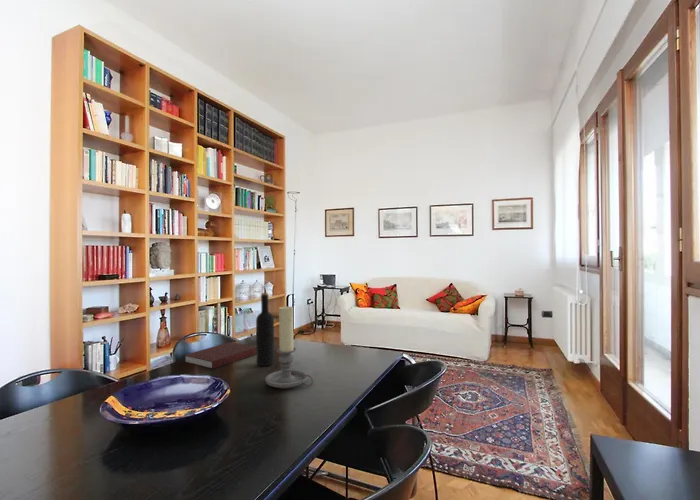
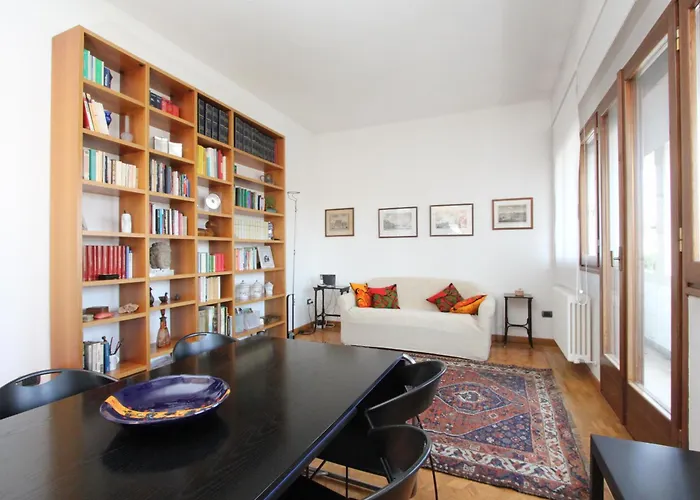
- notebook [183,341,257,370]
- candle holder [264,305,315,390]
- wine bottle [255,292,275,367]
